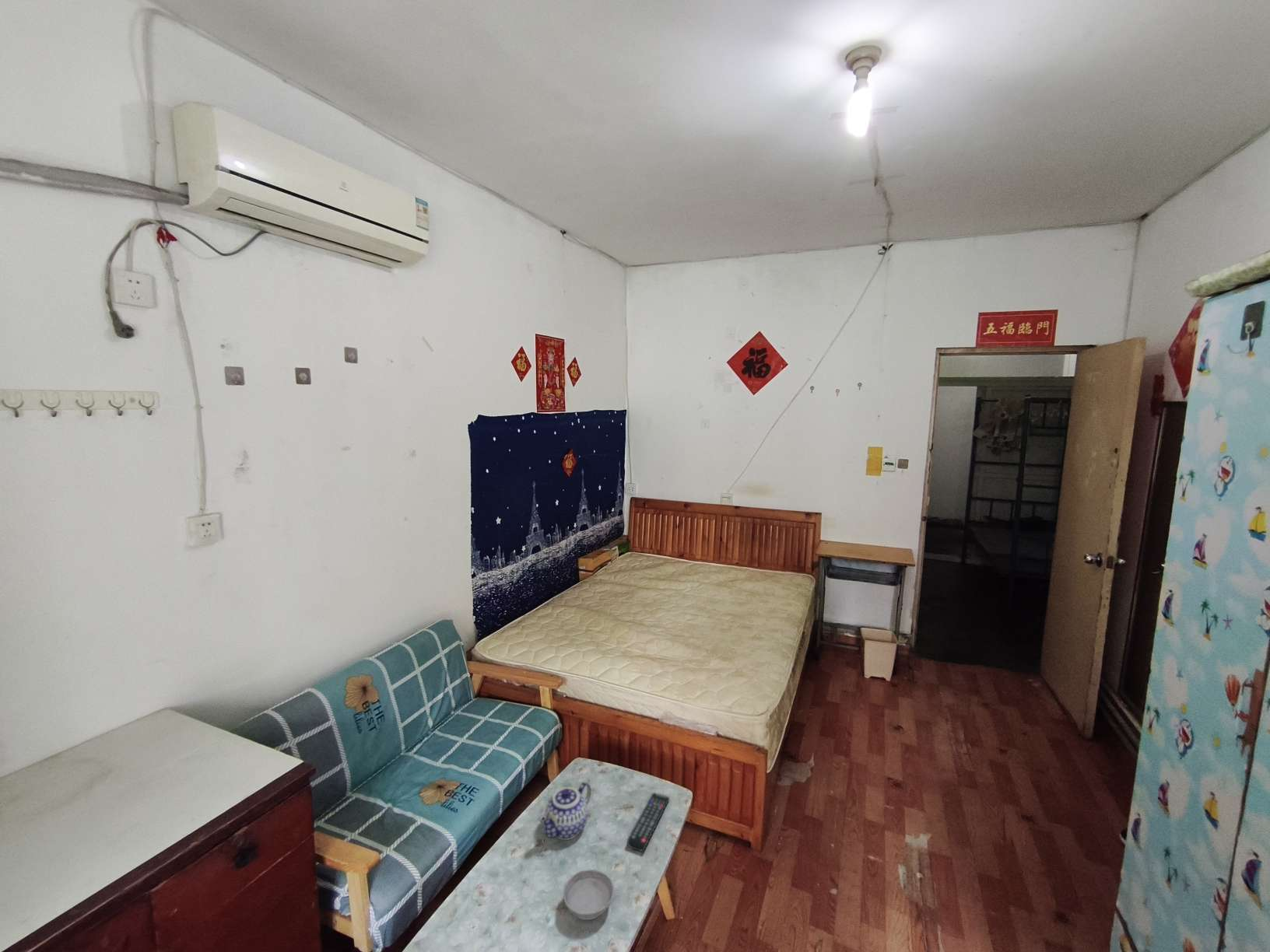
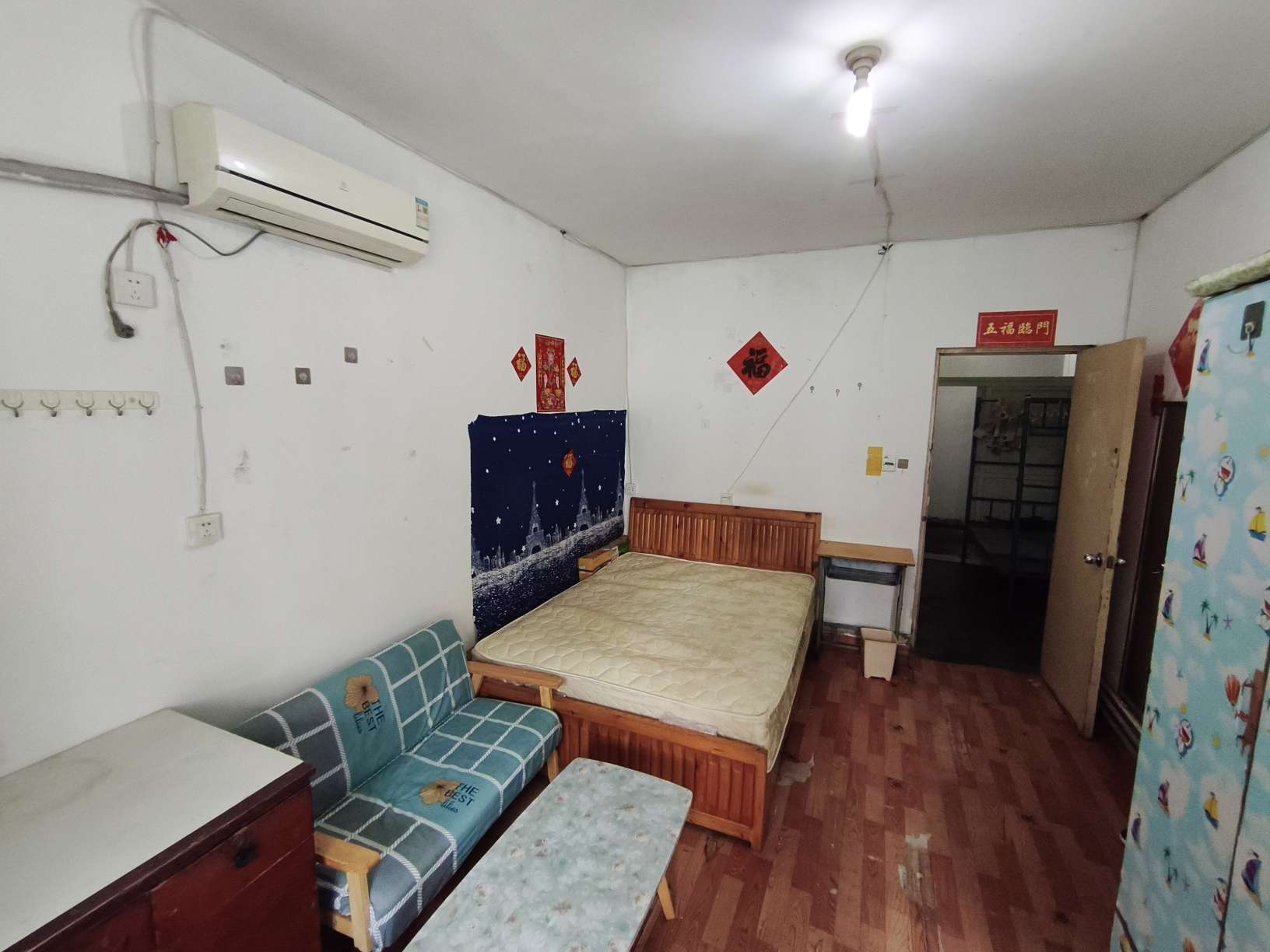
- bowl [563,869,616,921]
- remote control [626,792,671,852]
- teapot [539,781,592,841]
